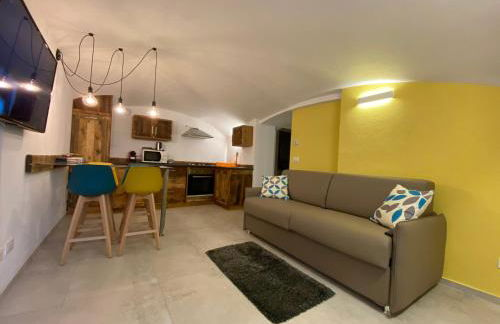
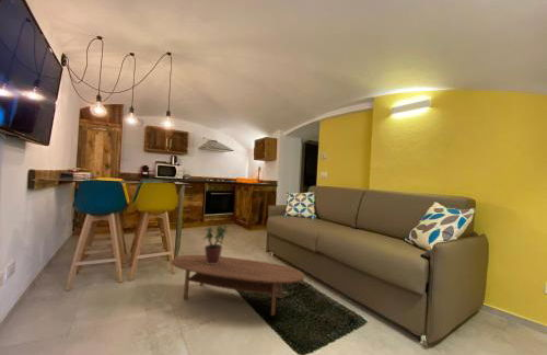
+ potted plant [202,222,228,264]
+ coffee table [171,254,305,317]
